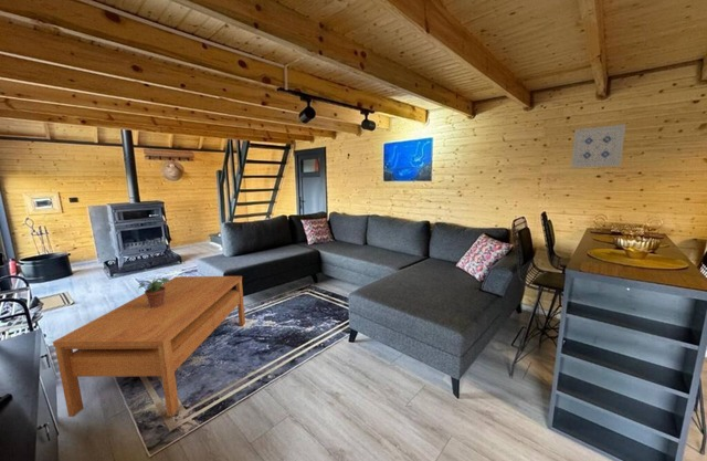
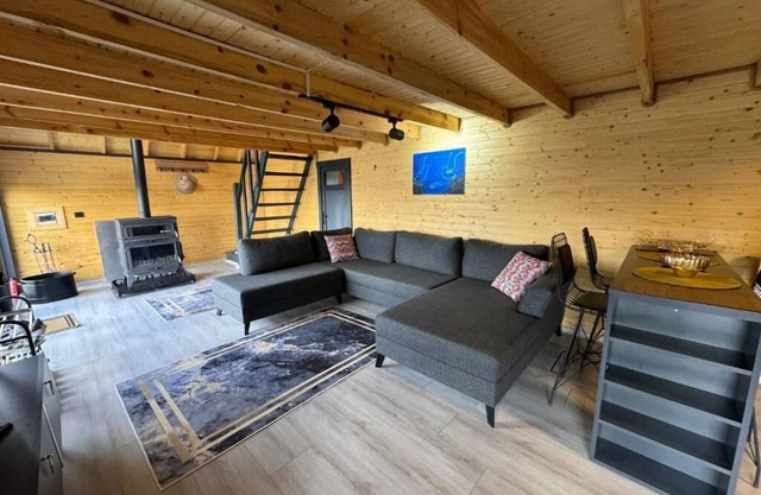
- wall art [570,124,626,169]
- coffee table [52,275,246,418]
- potted plant [137,276,170,308]
